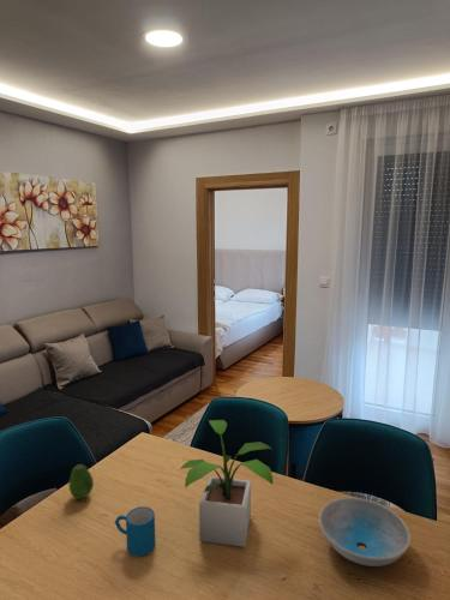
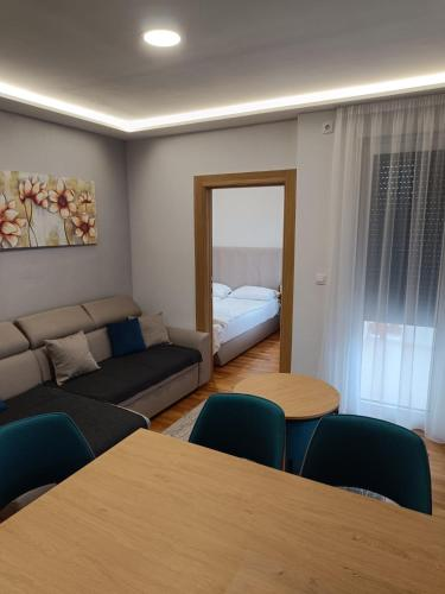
- potted plant [179,419,274,548]
- mug [114,505,156,558]
- dish [318,497,412,568]
- fruit [67,463,95,500]
